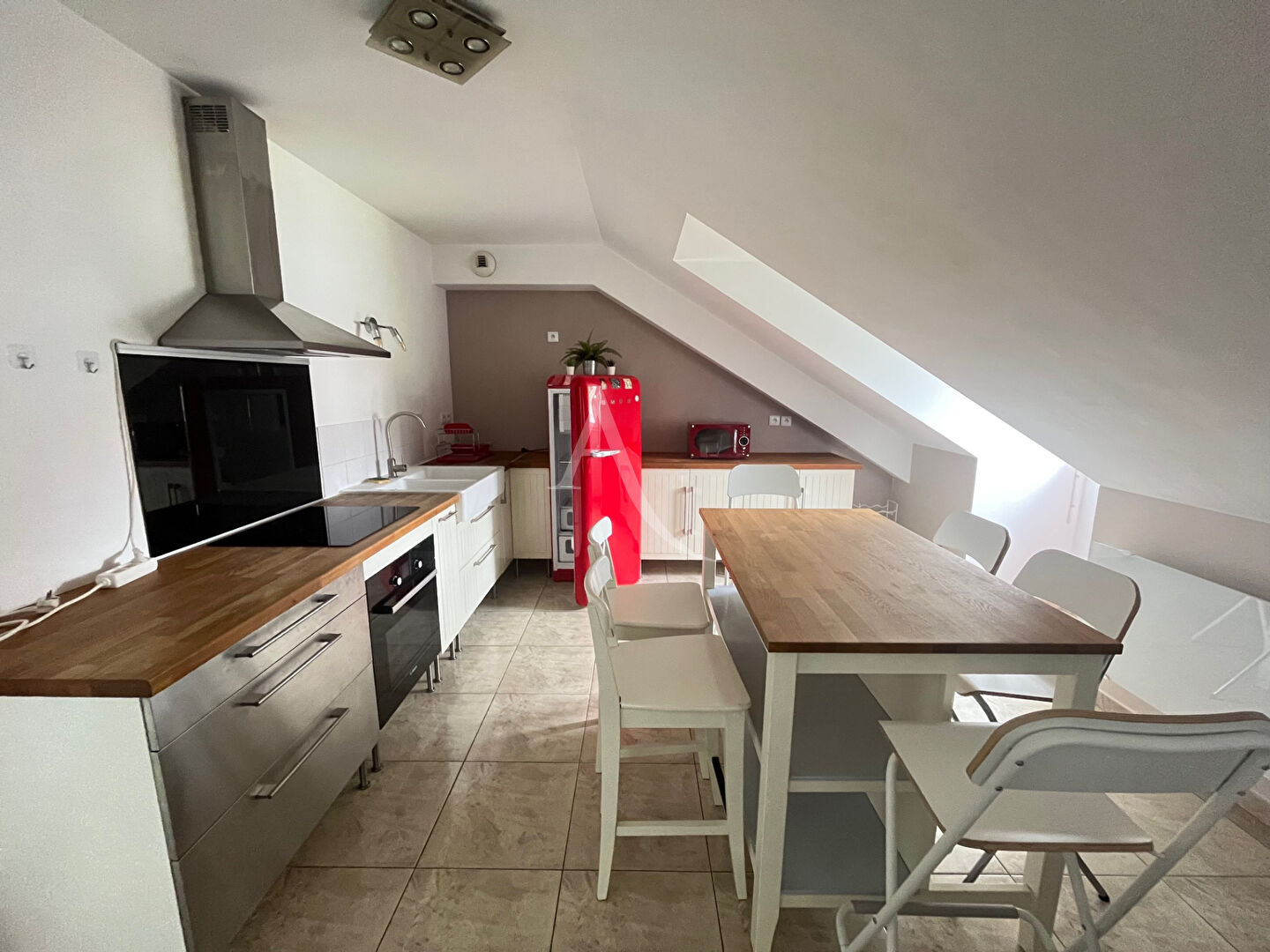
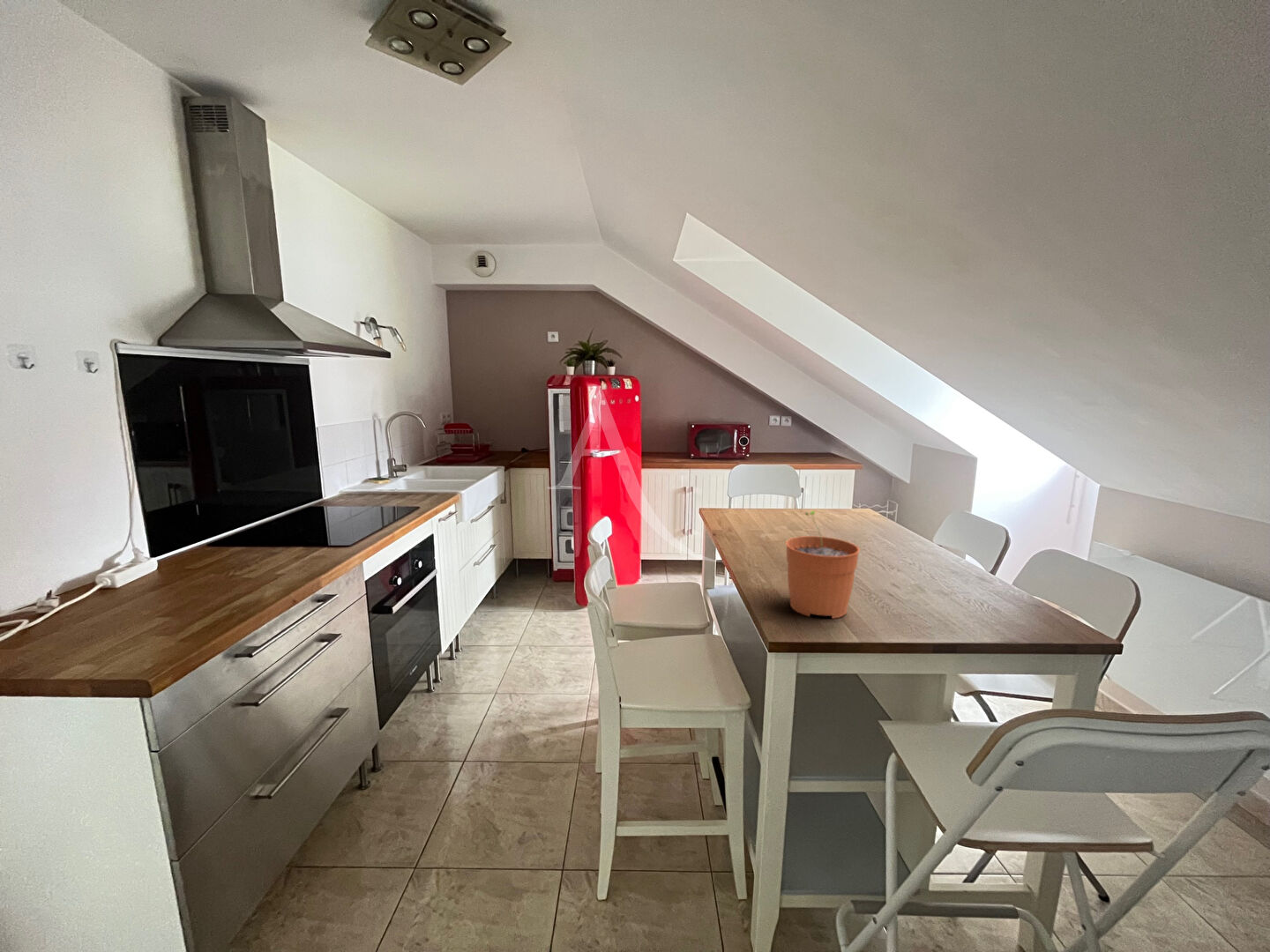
+ plant pot [785,509,861,620]
